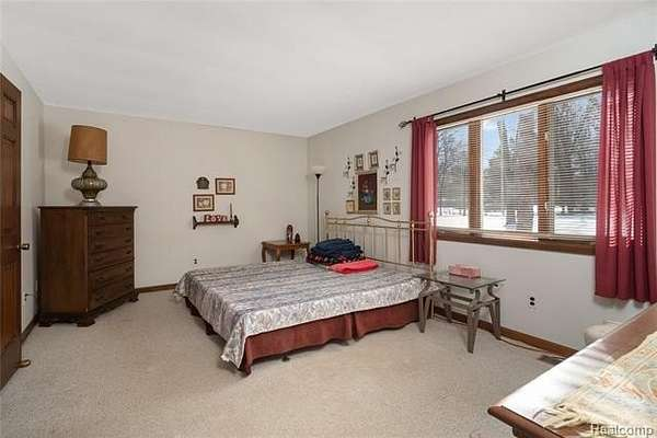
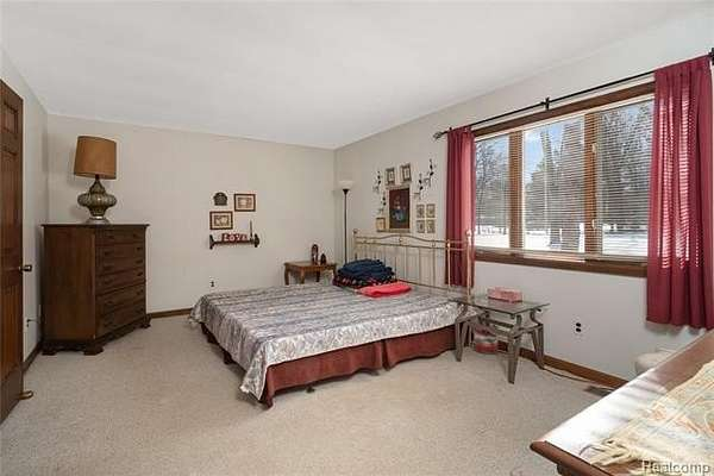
+ plant pot [472,325,500,355]
